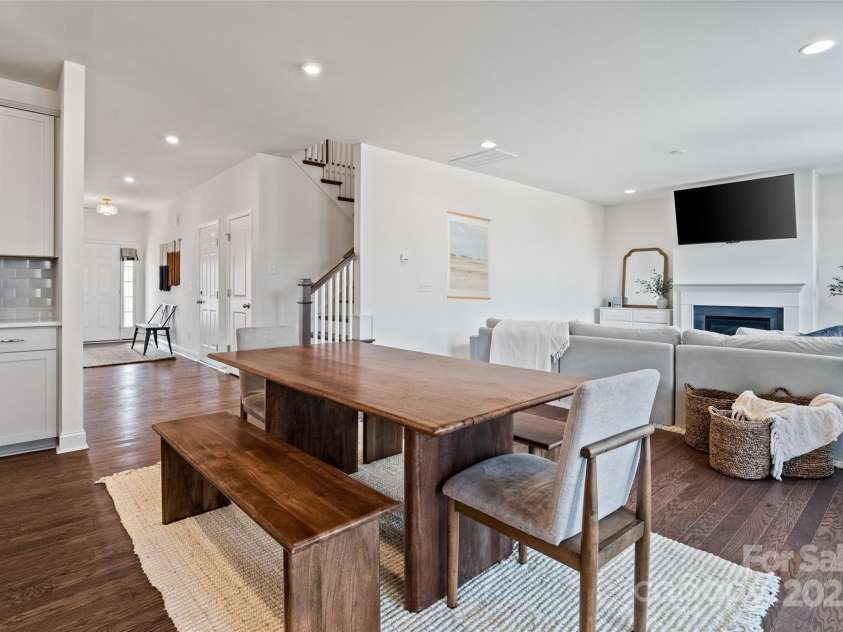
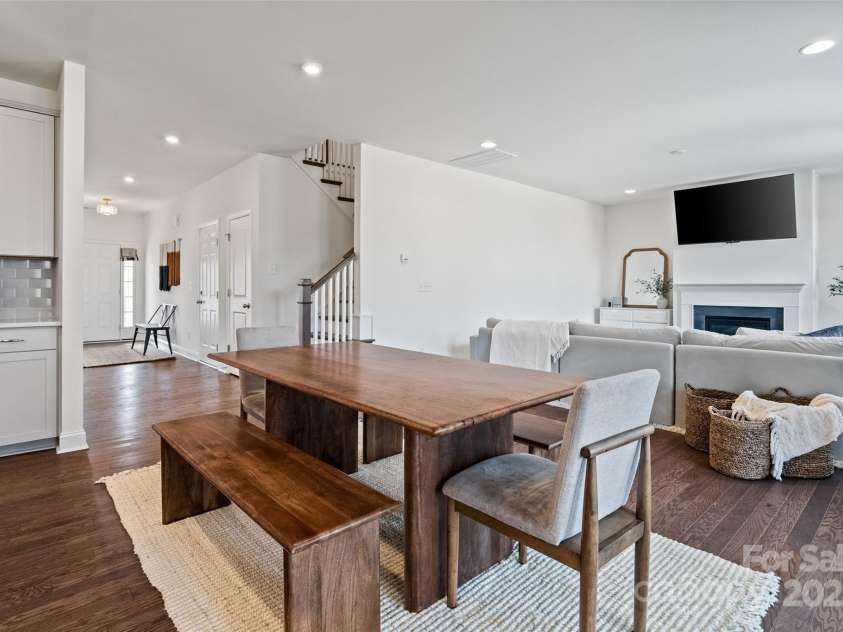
- wall art [446,210,492,301]
